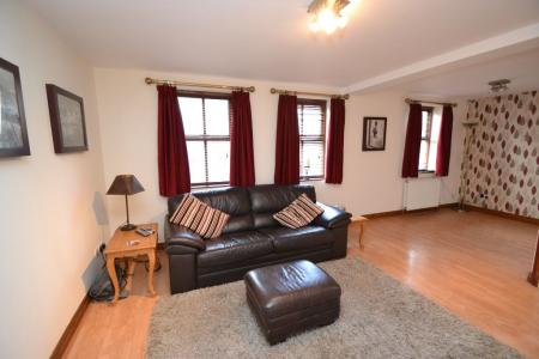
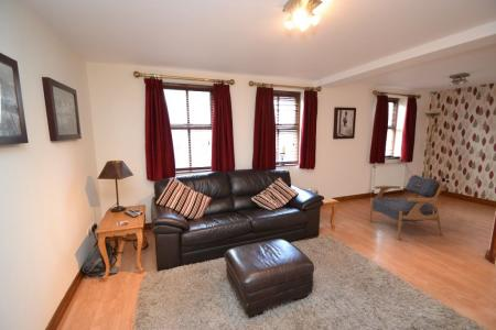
+ armchair [368,174,446,241]
